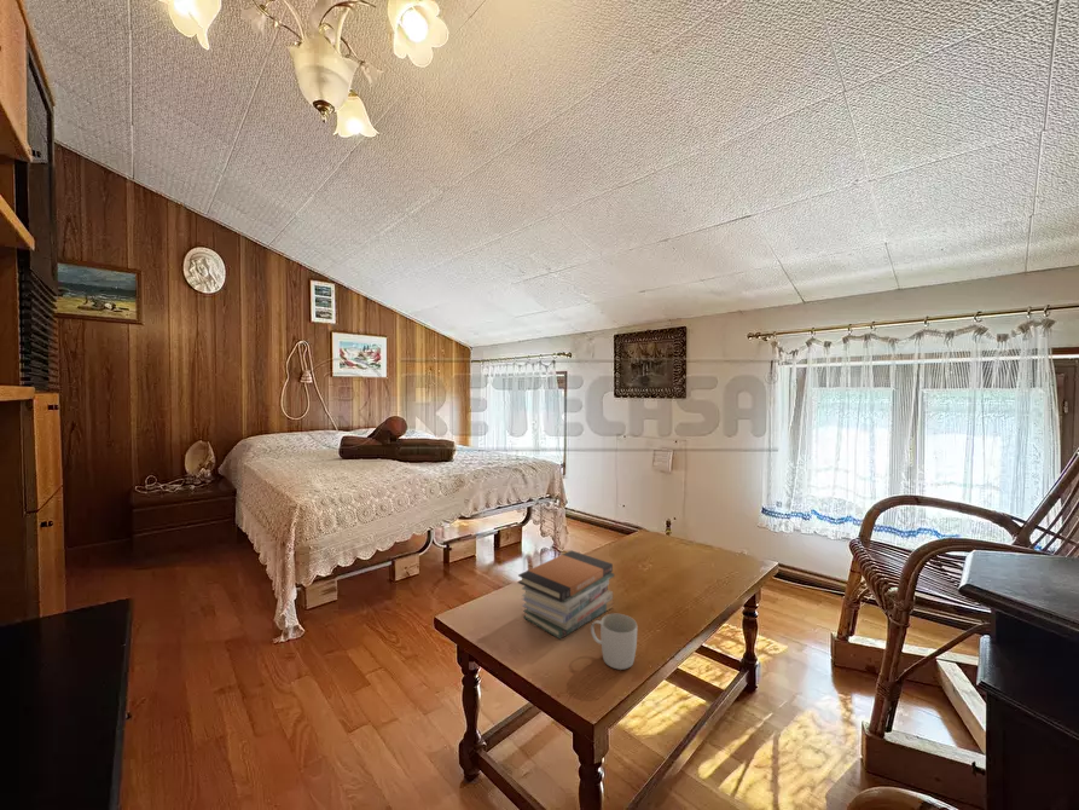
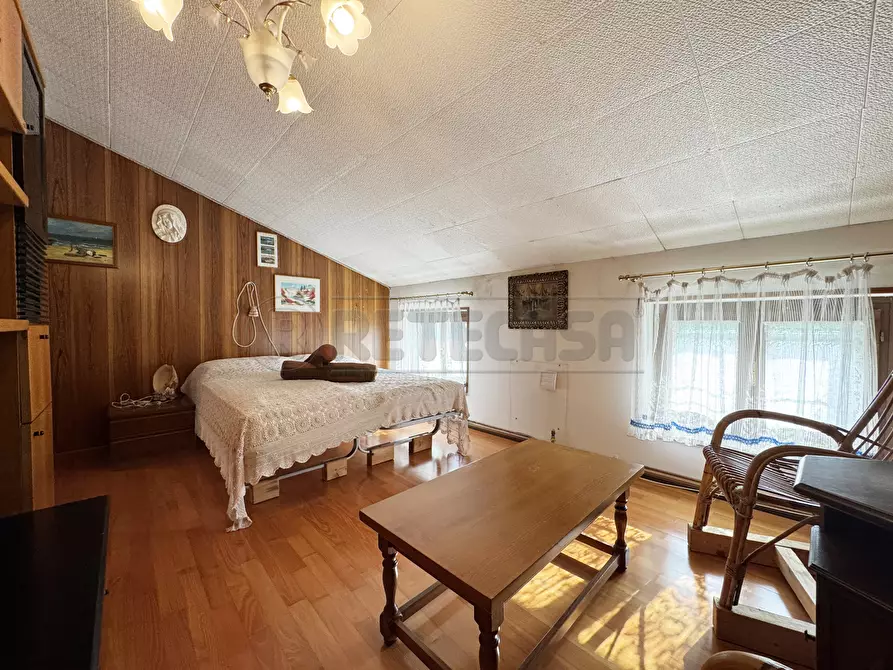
- book stack [517,550,615,641]
- mug [590,613,638,671]
